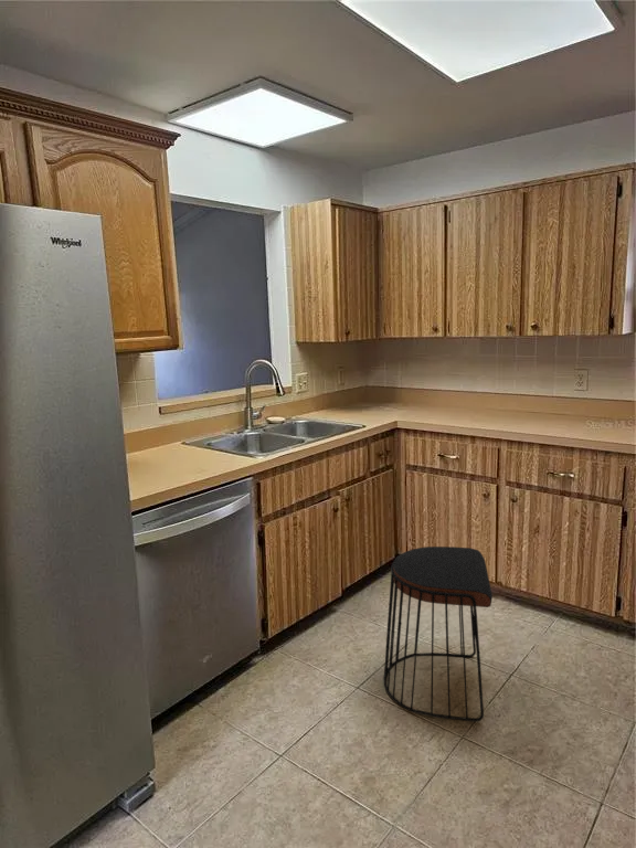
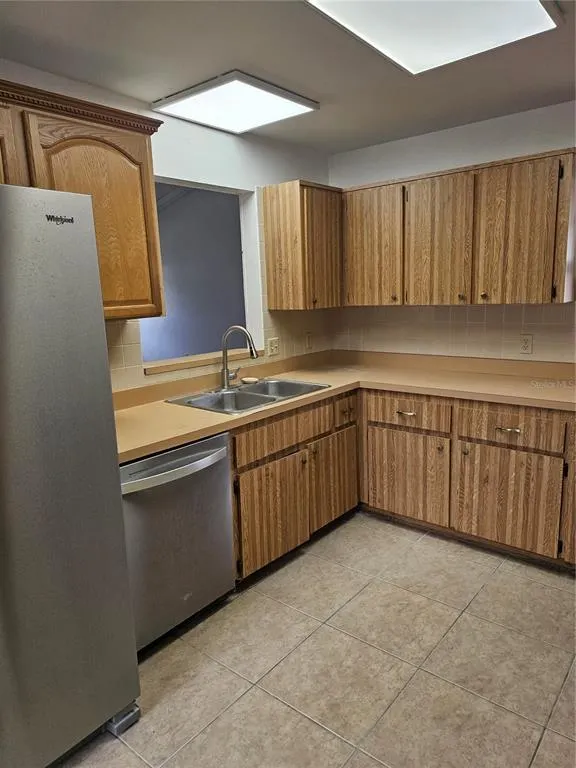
- stool [382,545,494,722]
